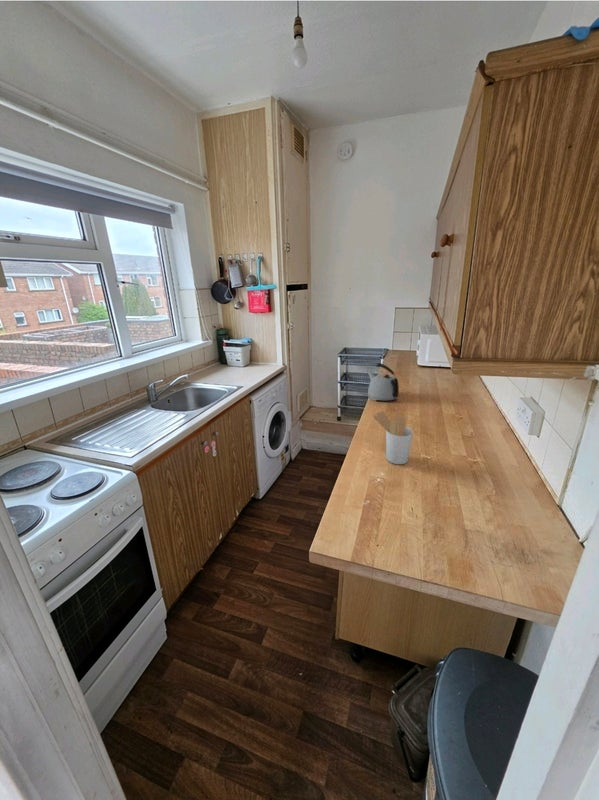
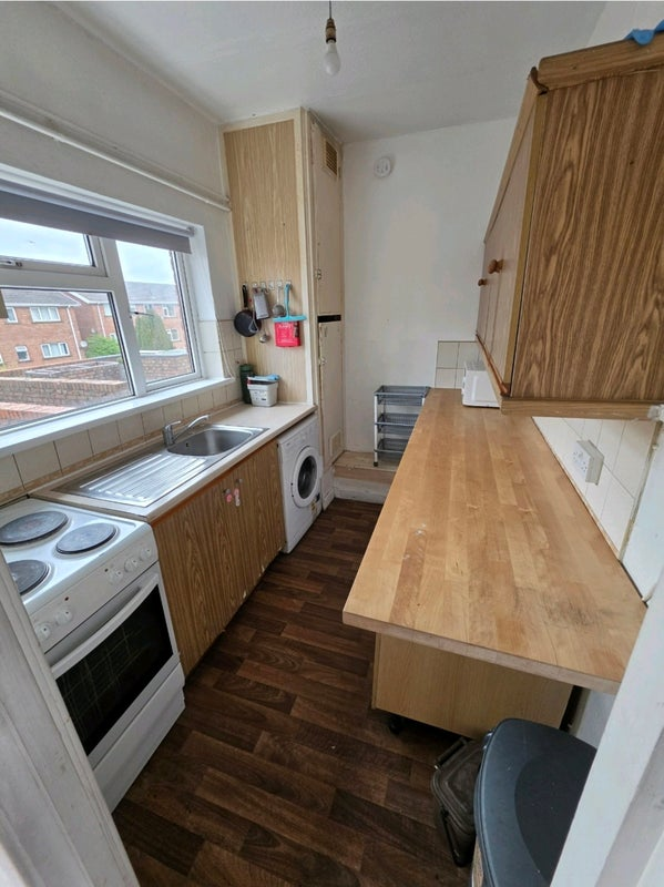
- utensil holder [372,410,414,465]
- kettle [367,362,400,402]
